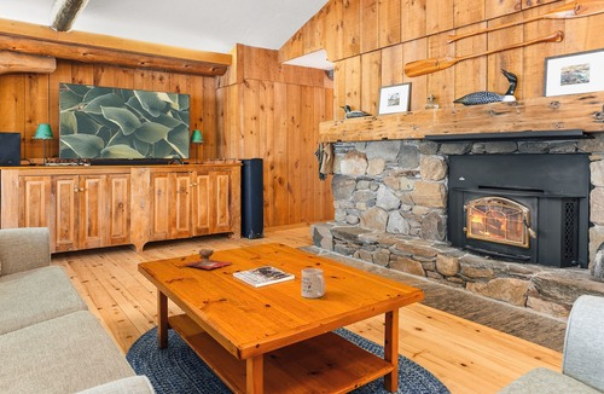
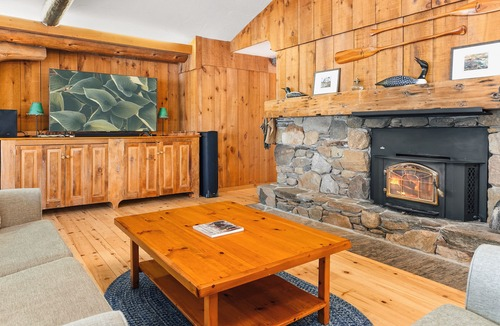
- decorative bowl [180,248,233,271]
- mug [301,267,326,300]
